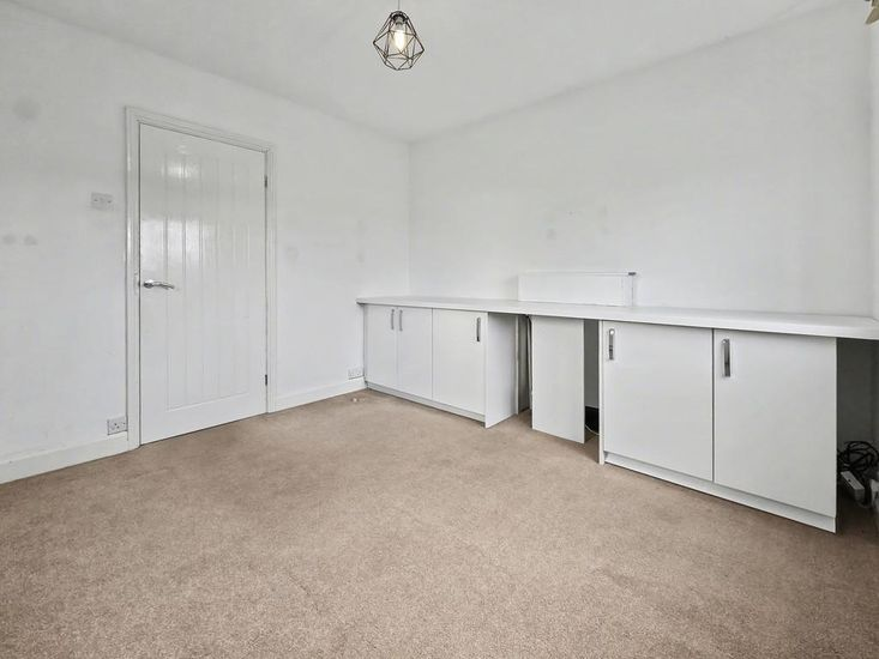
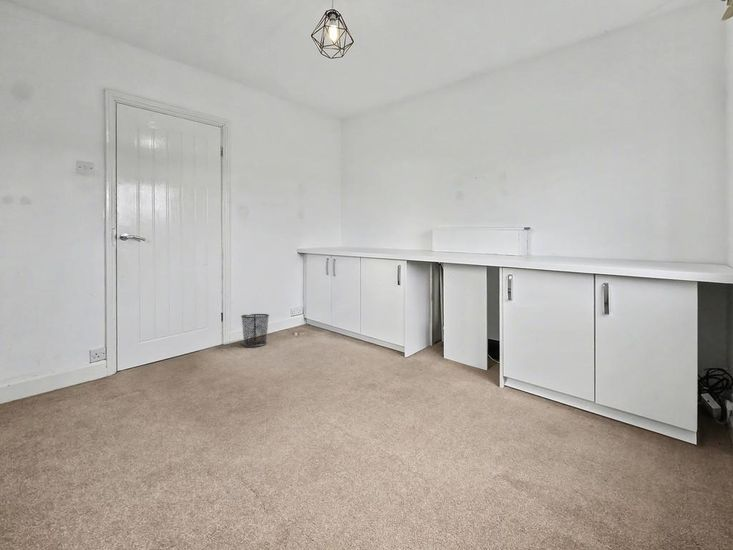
+ waste bin [240,313,270,347]
